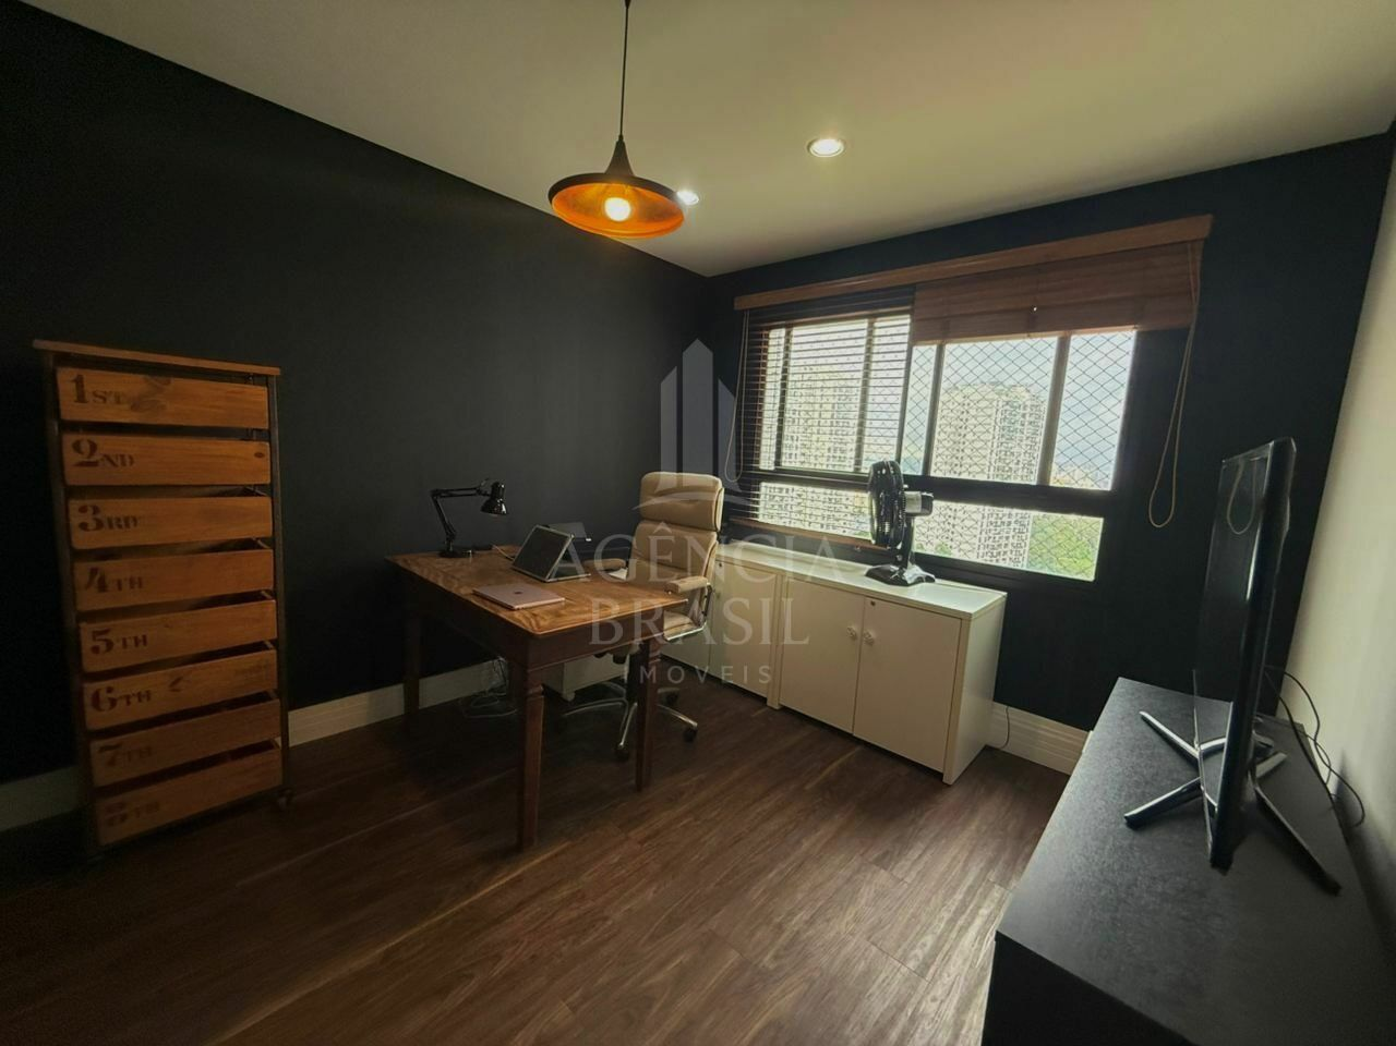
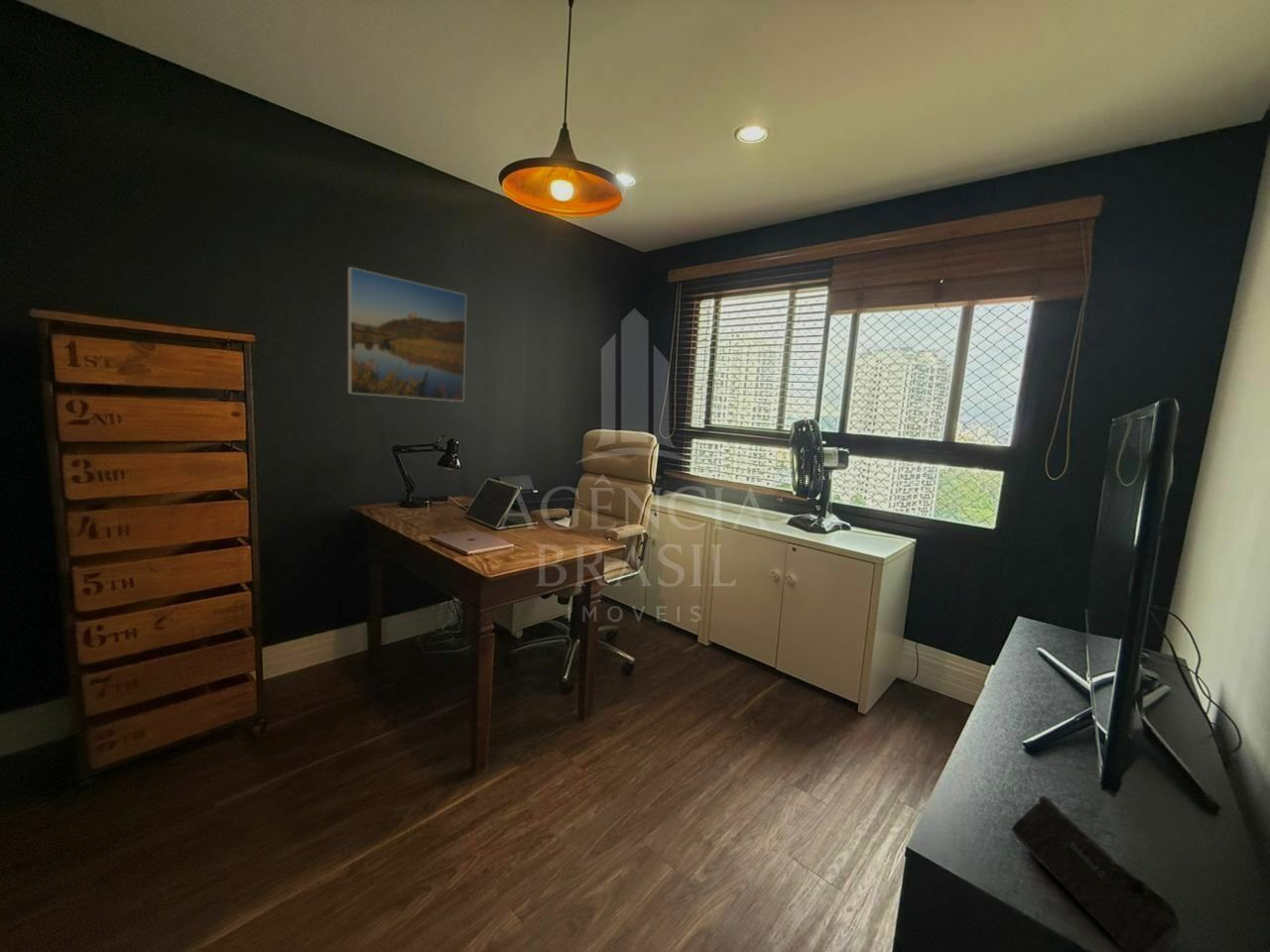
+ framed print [347,266,467,403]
+ speaker [1011,795,1181,952]
